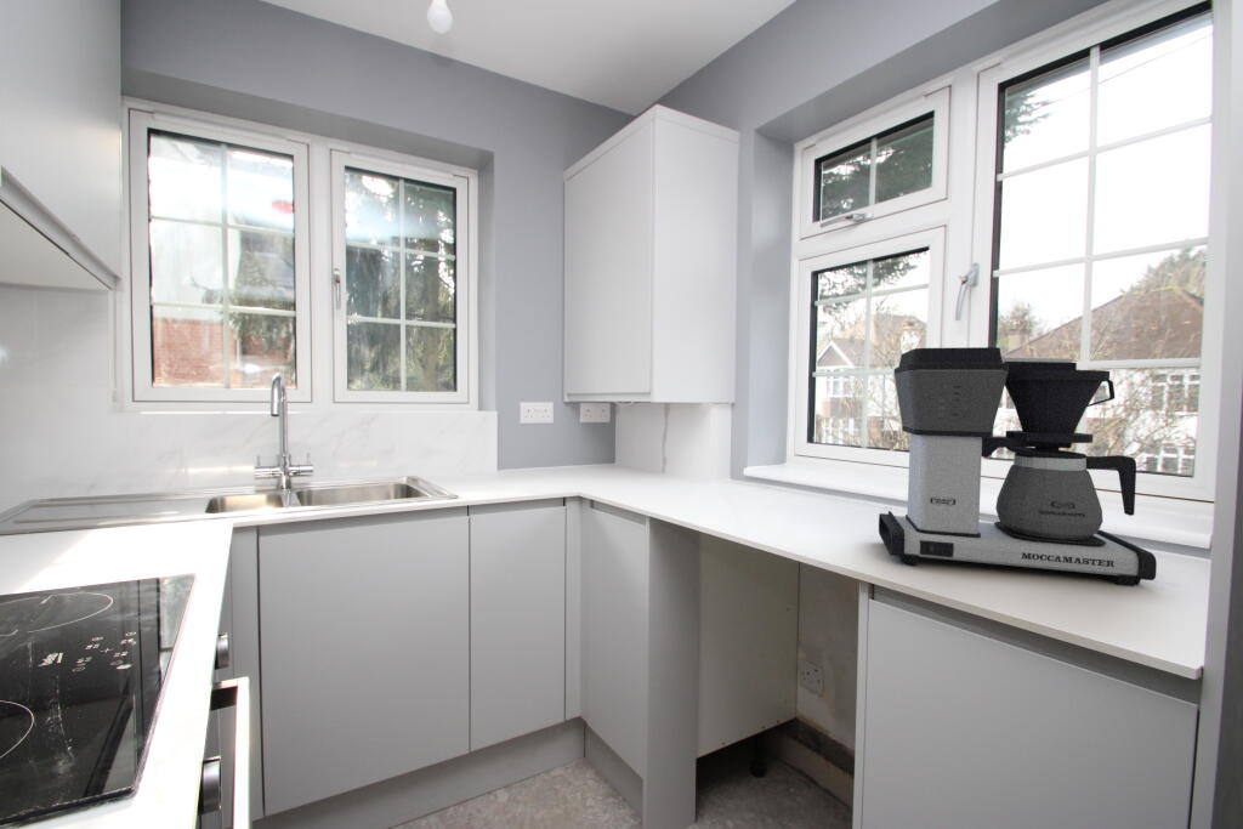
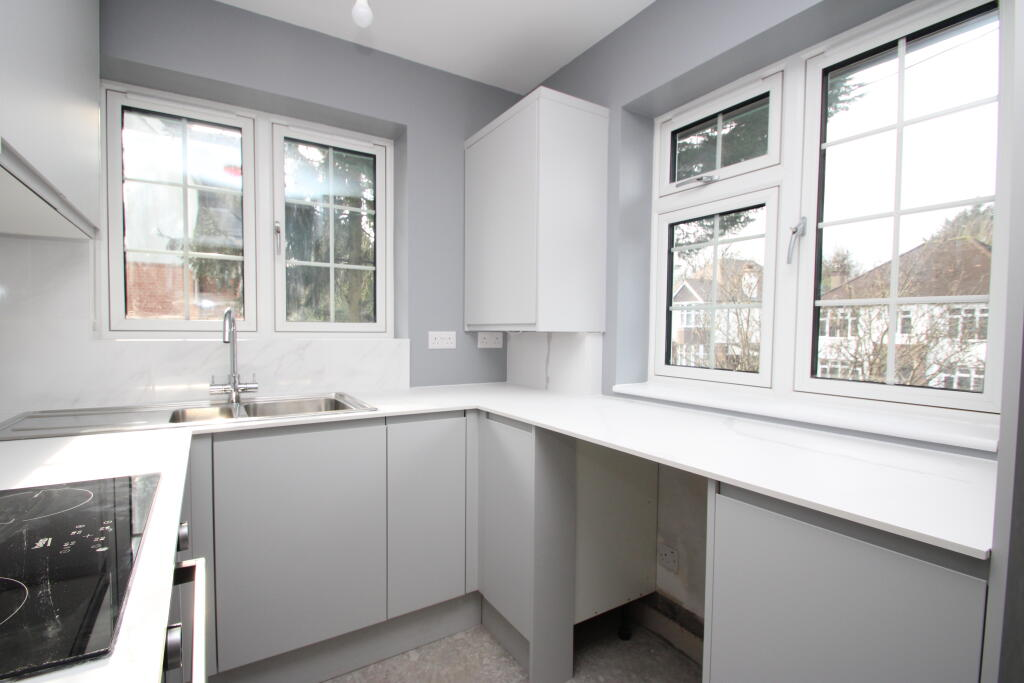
- coffee maker [878,346,1158,587]
